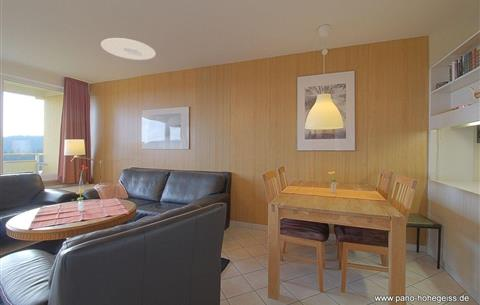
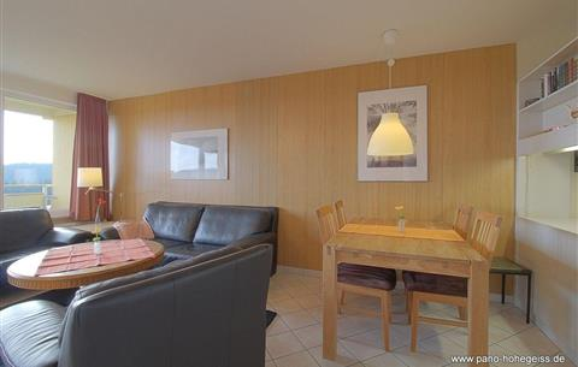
- ceiling light [100,37,157,61]
